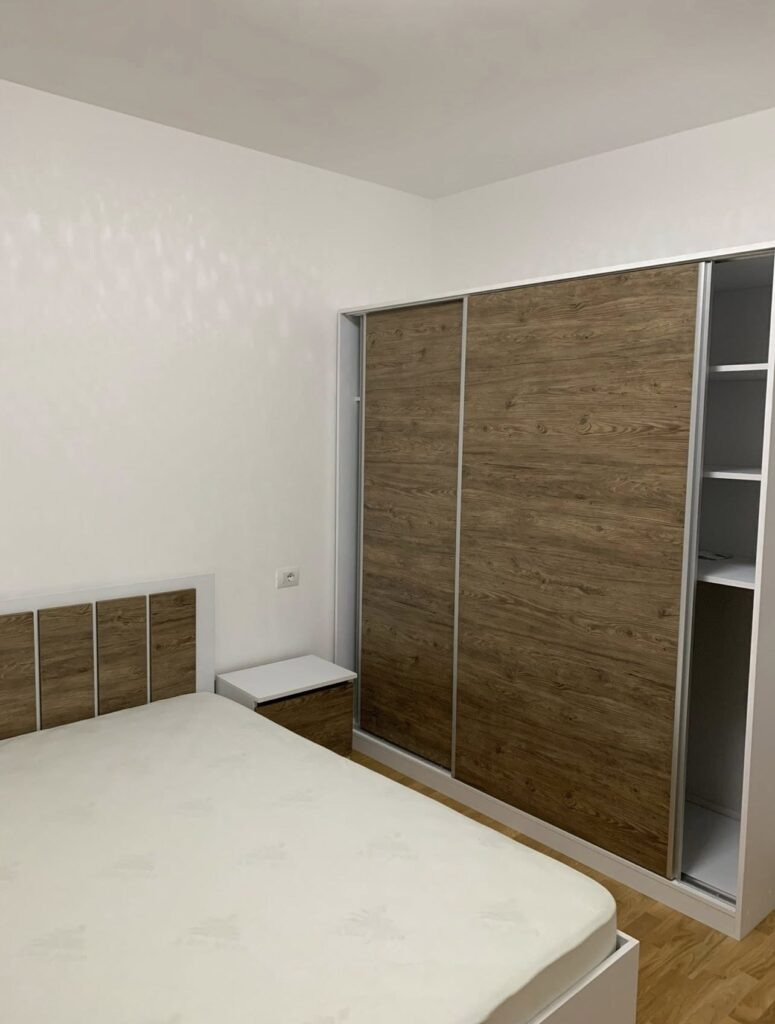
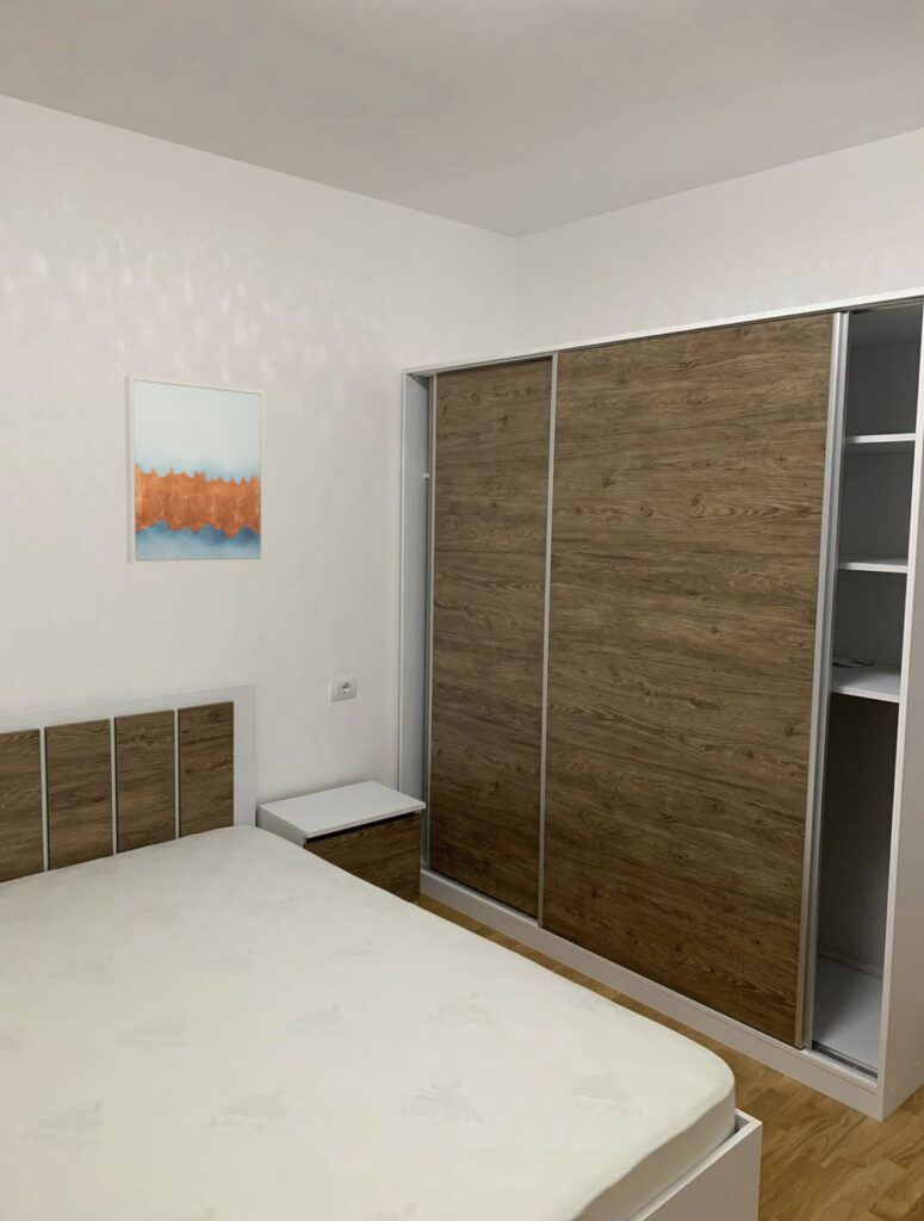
+ wall art [123,374,266,565]
